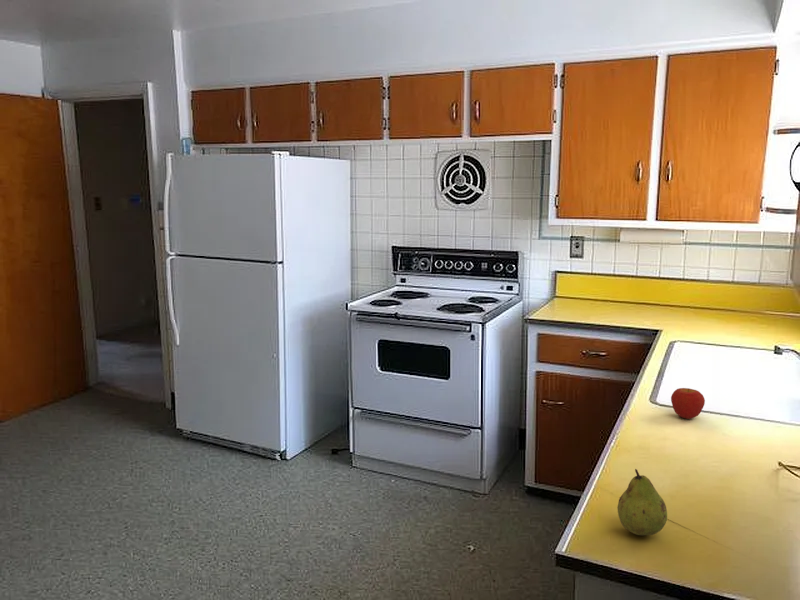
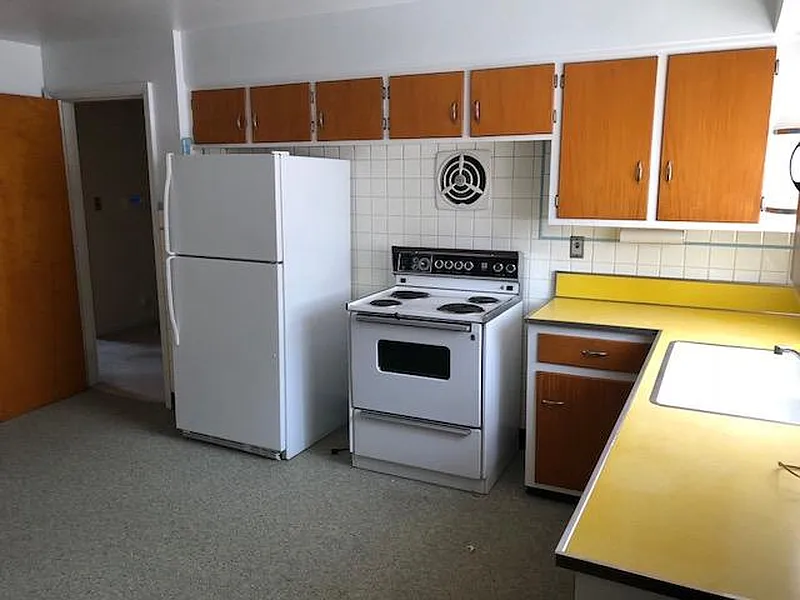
- apple [670,387,706,420]
- fruit [616,468,668,536]
